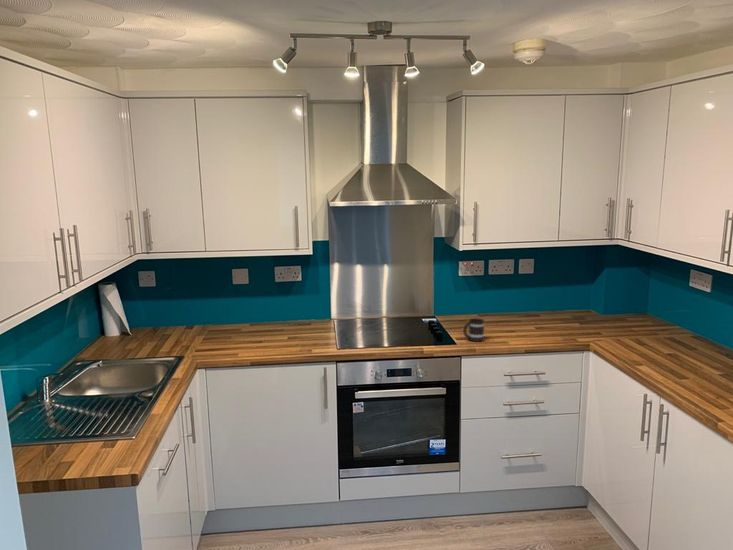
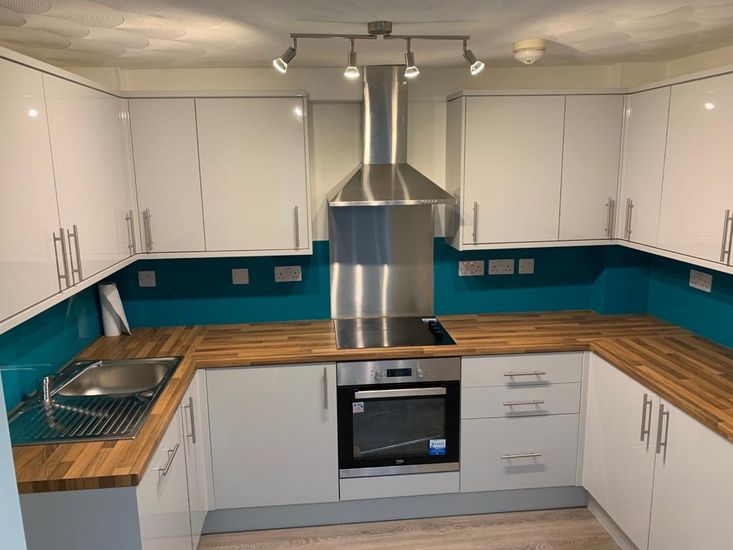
- mug [462,317,486,342]
